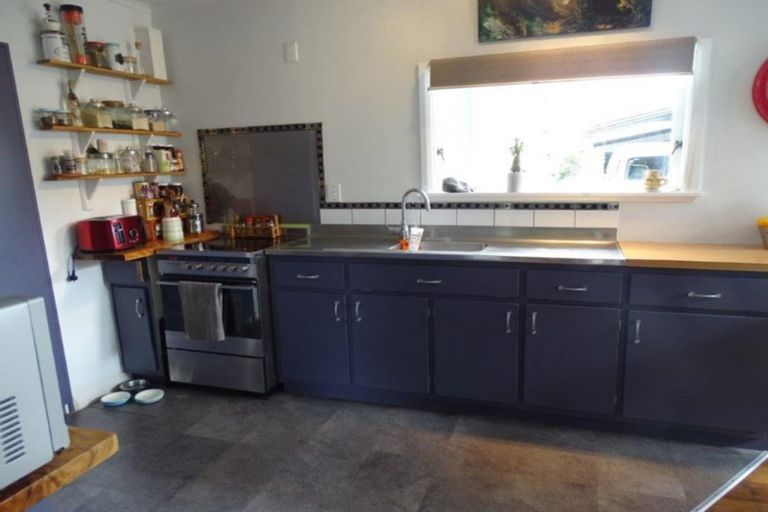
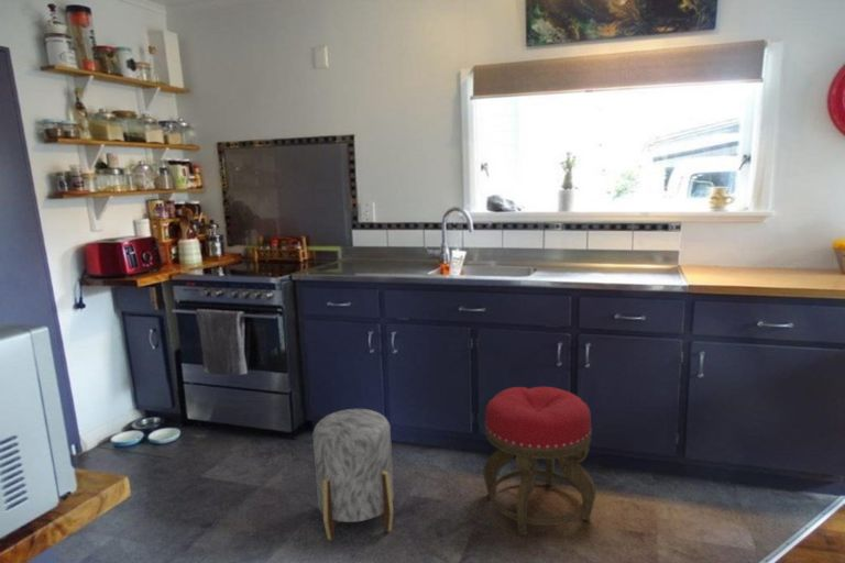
+ stool [482,386,597,537]
+ stool [311,408,395,541]
